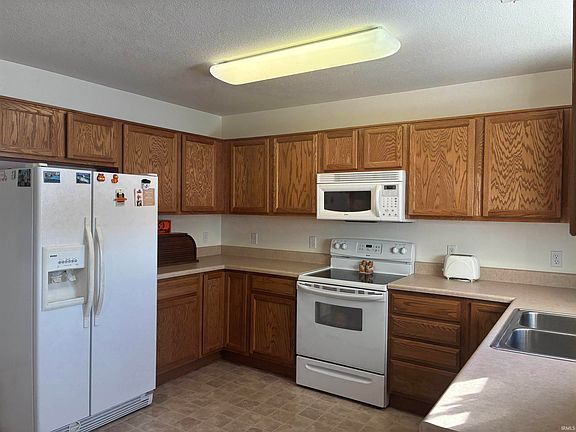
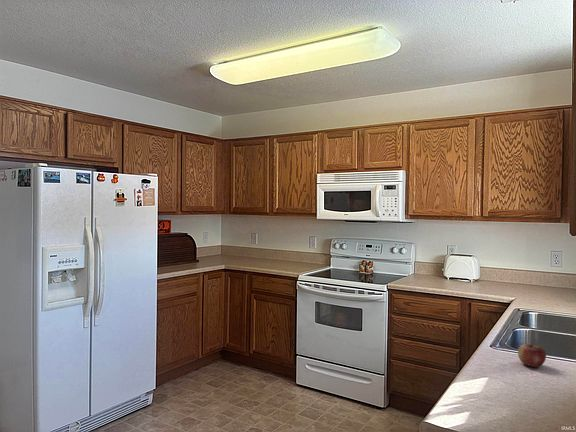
+ apple [517,341,547,368]
